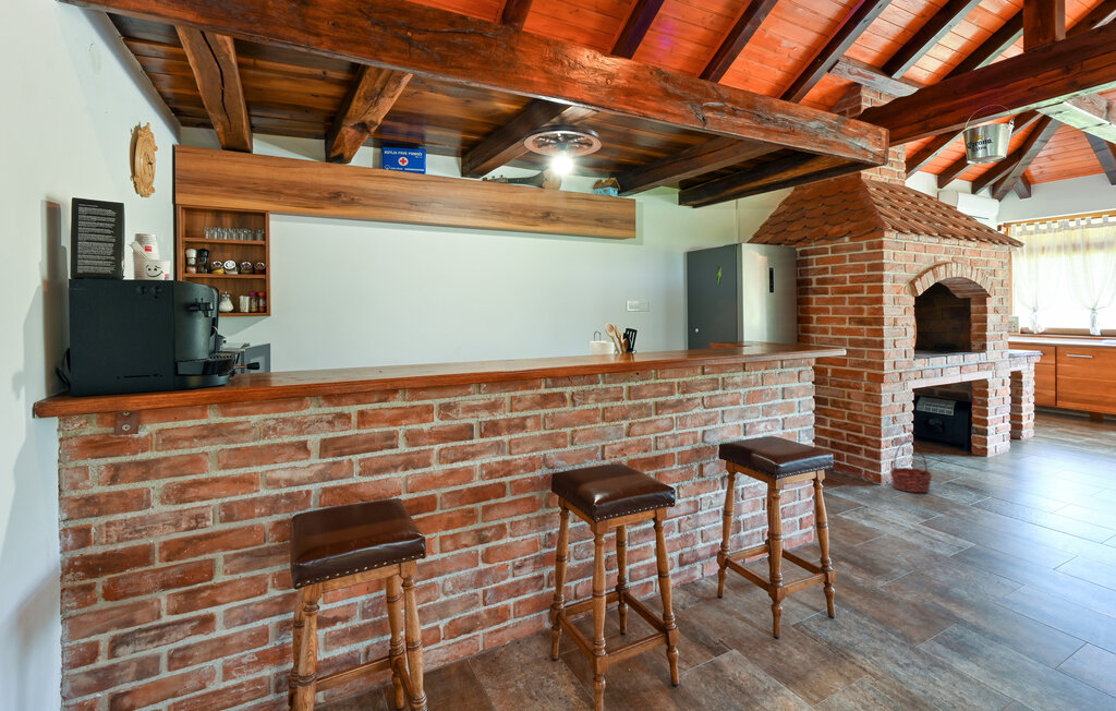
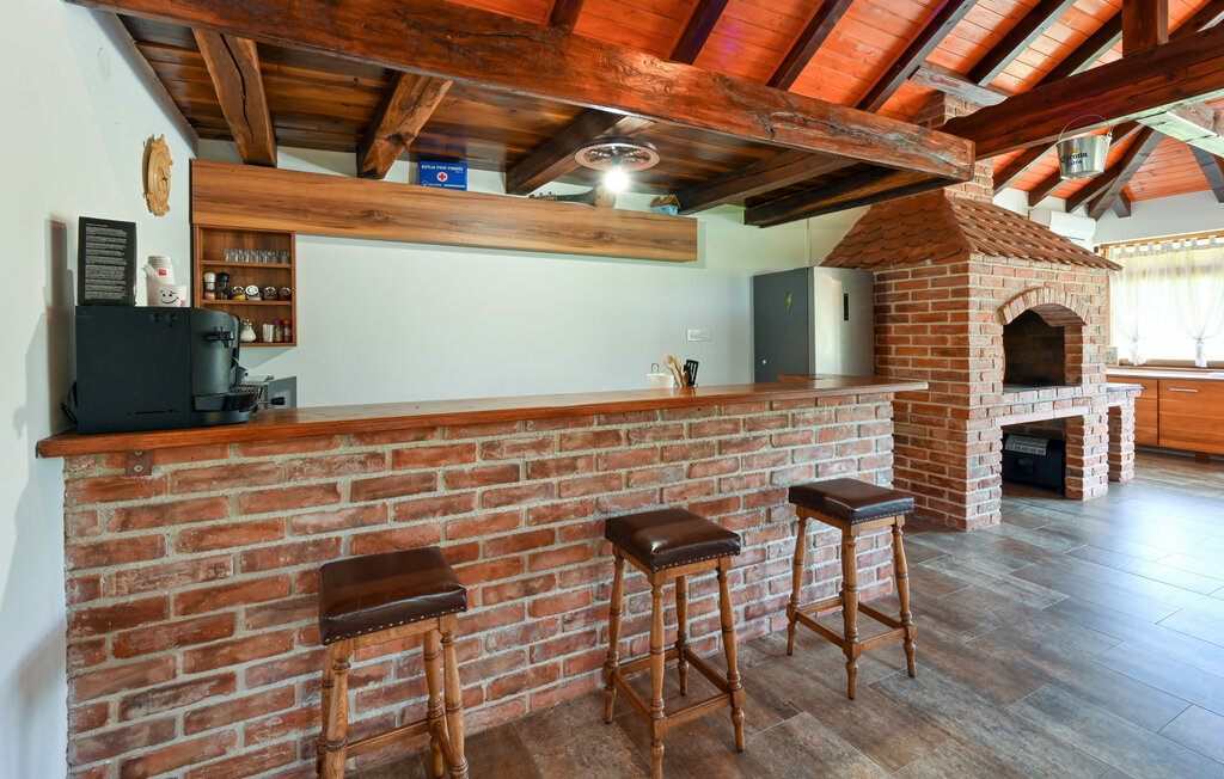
- basket [889,439,934,494]
